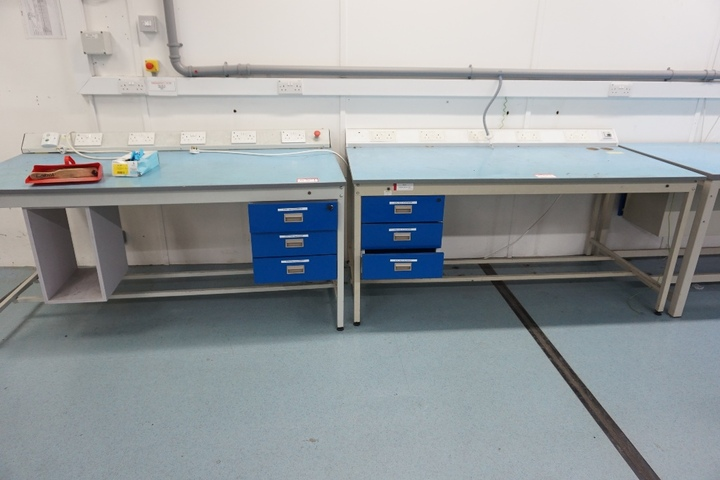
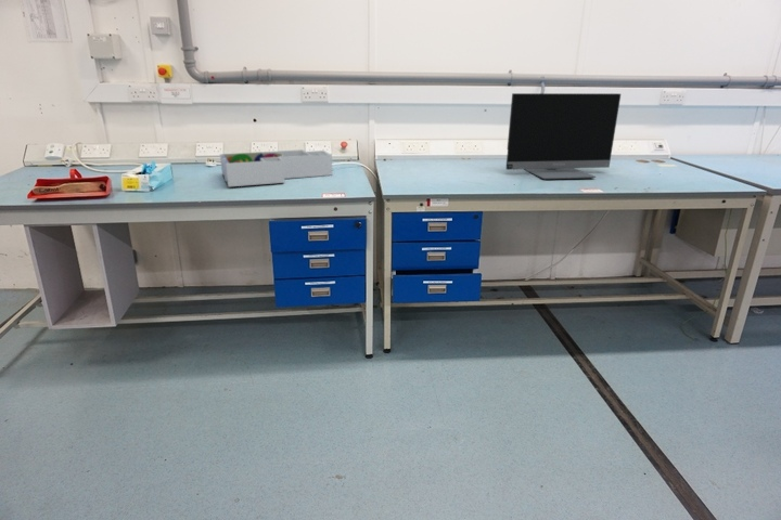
+ desk organizer [219,148,334,187]
+ monitor [505,92,622,180]
